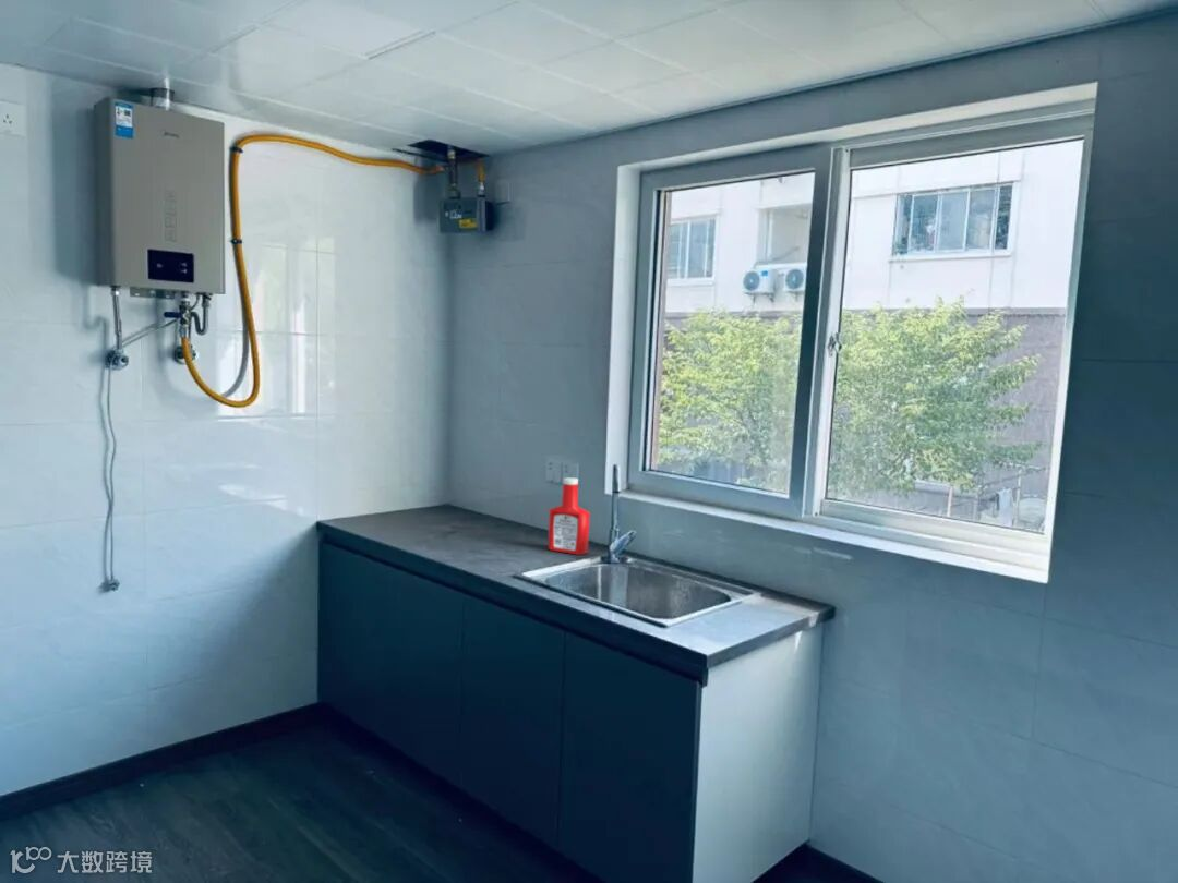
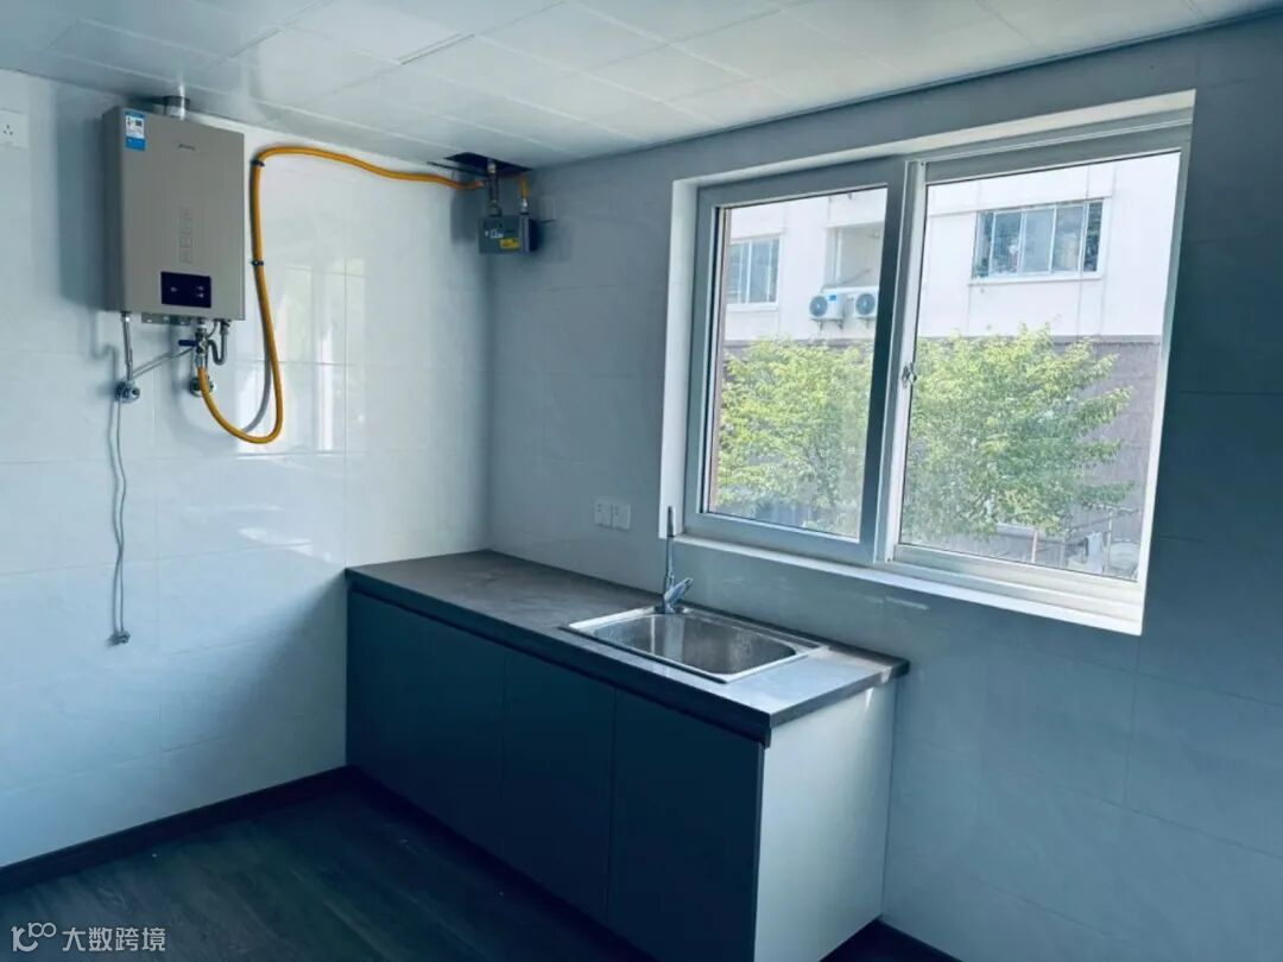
- soap bottle [546,476,591,556]
